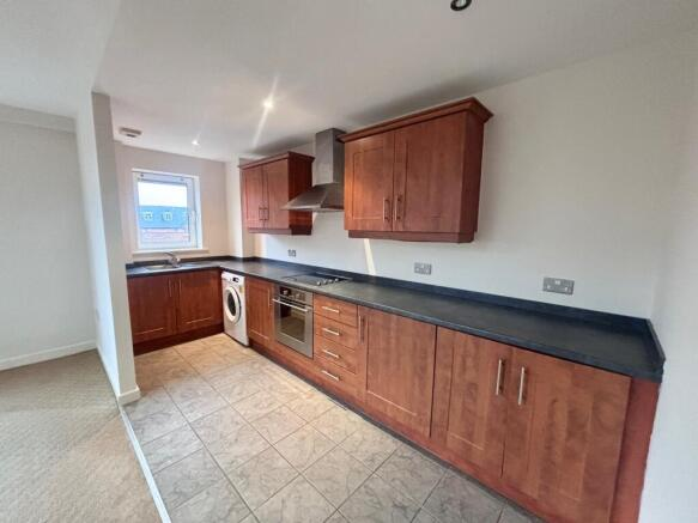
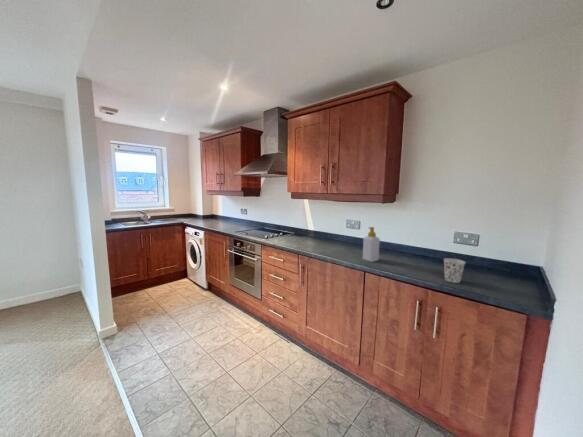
+ cup [443,257,467,284]
+ soap bottle [362,226,381,263]
